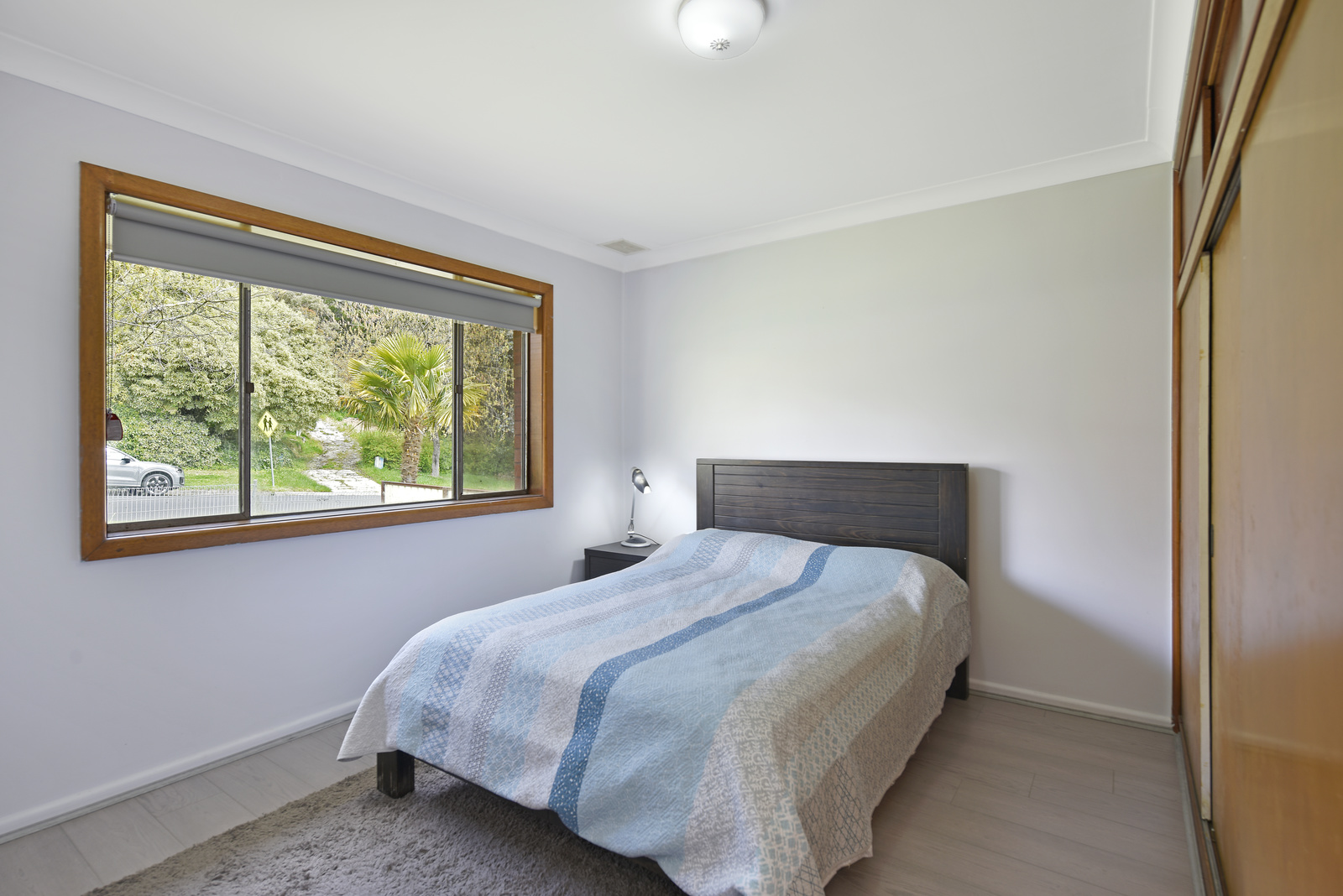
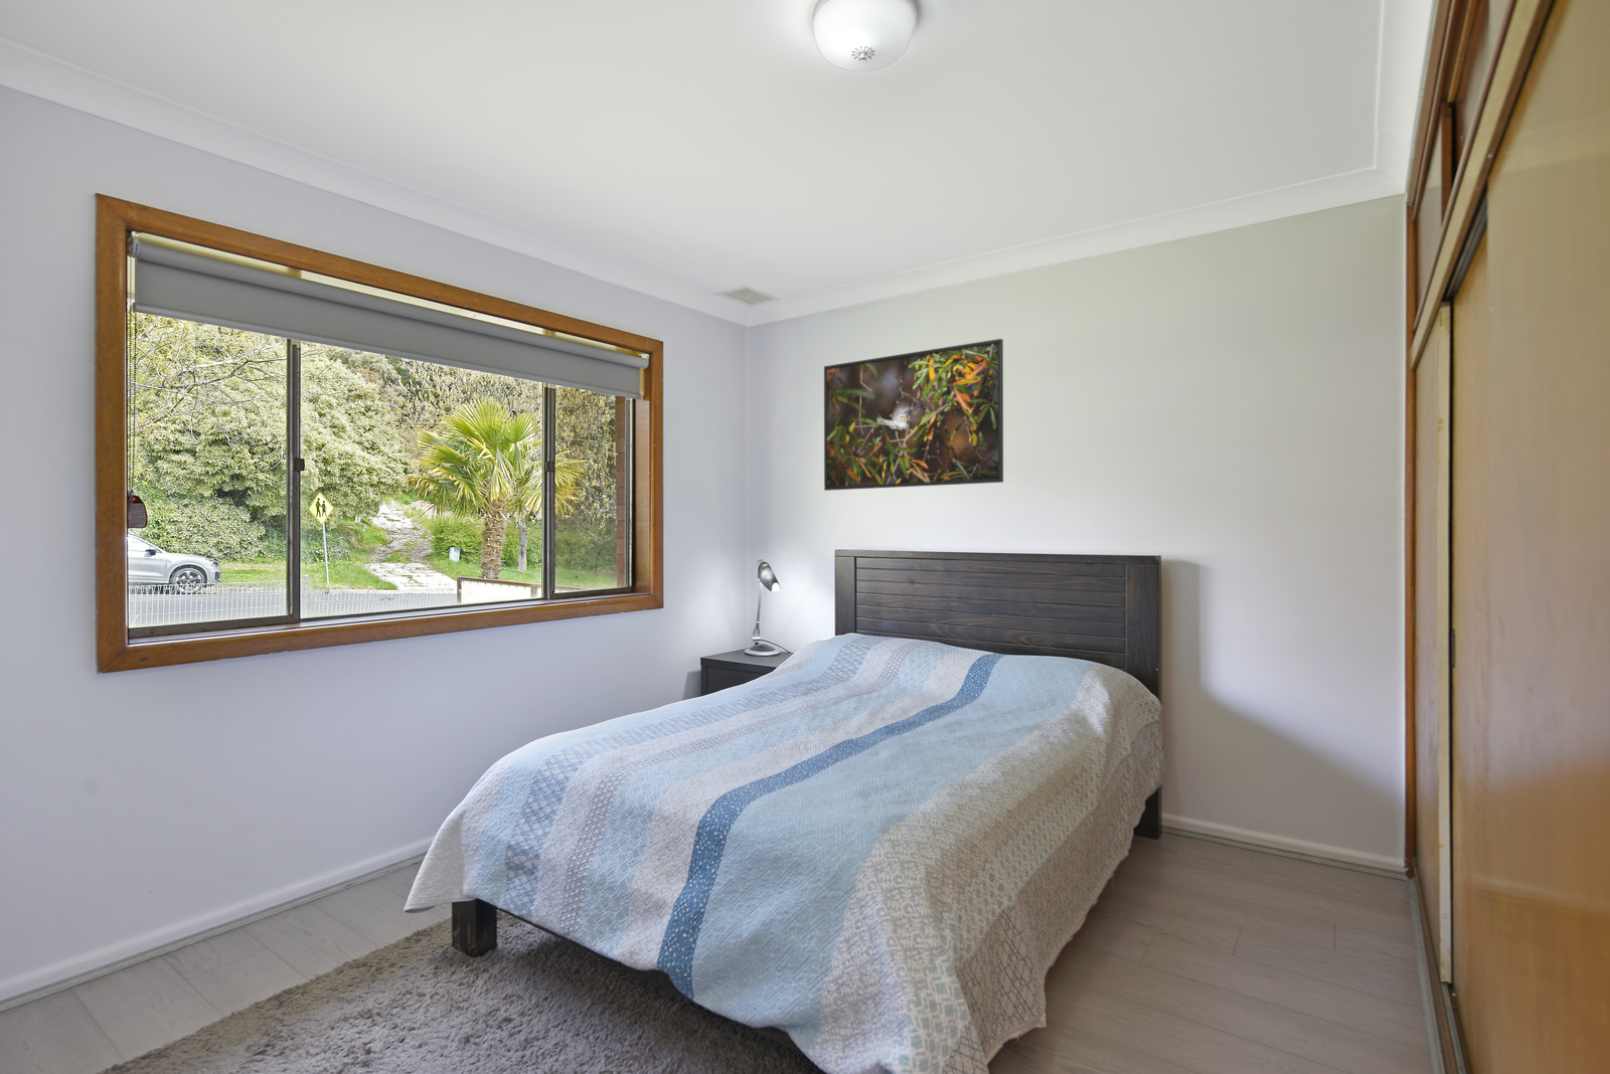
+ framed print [824,338,1005,491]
